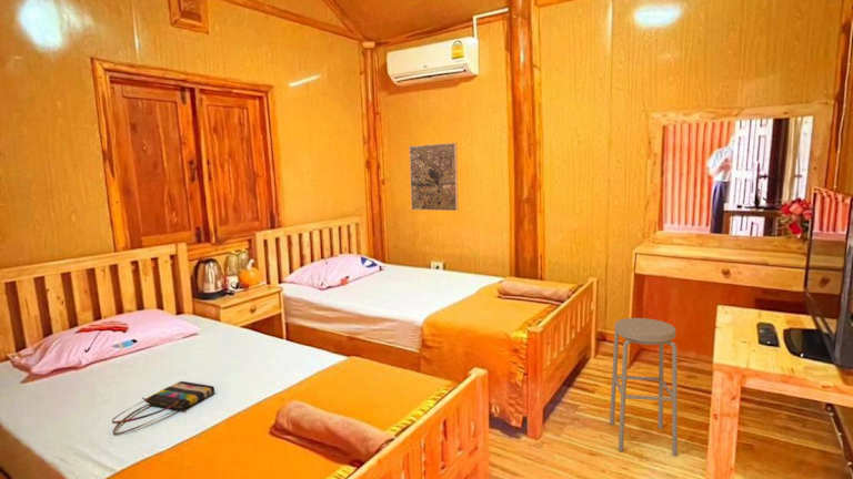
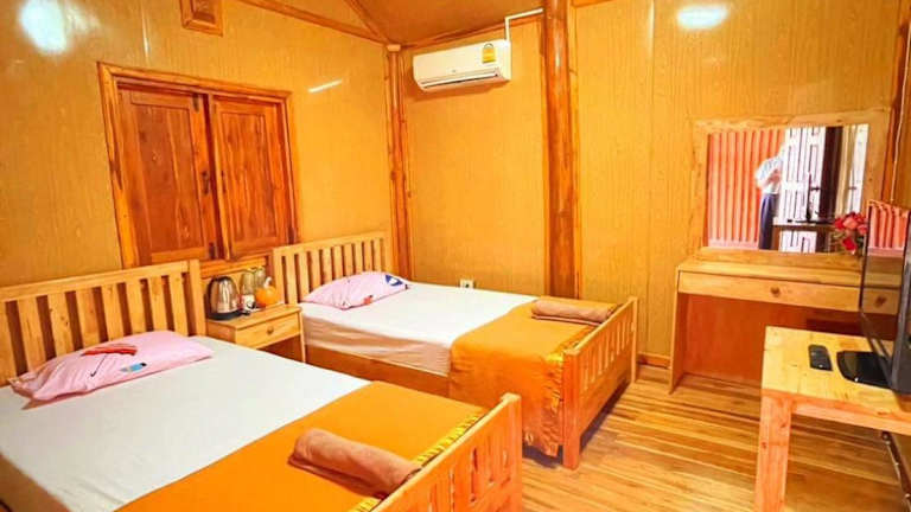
- stool [609,317,679,457]
- tote bag [111,380,215,436]
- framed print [409,142,460,212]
